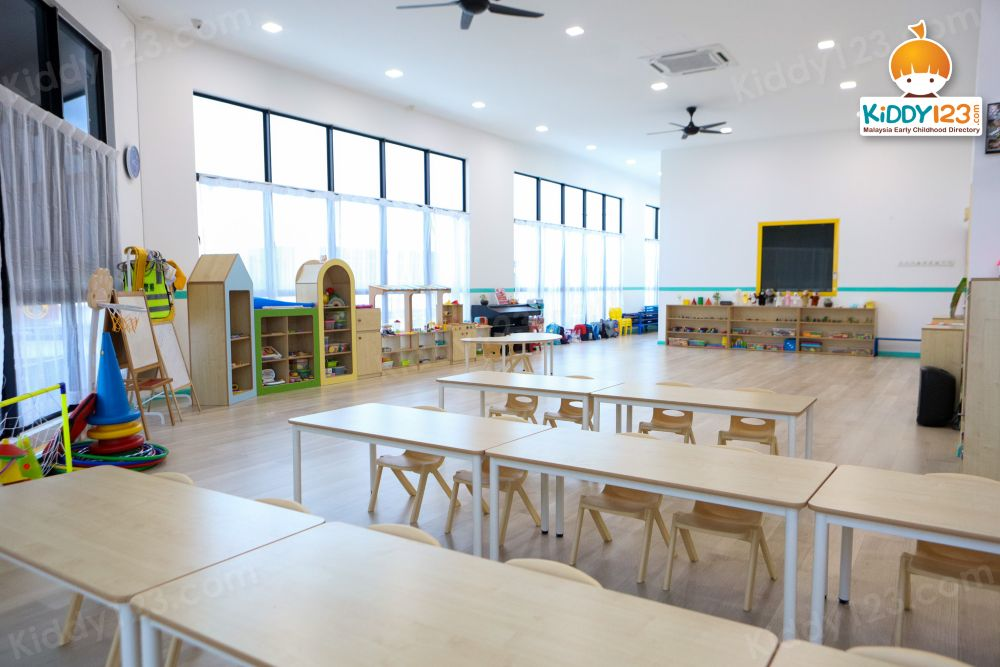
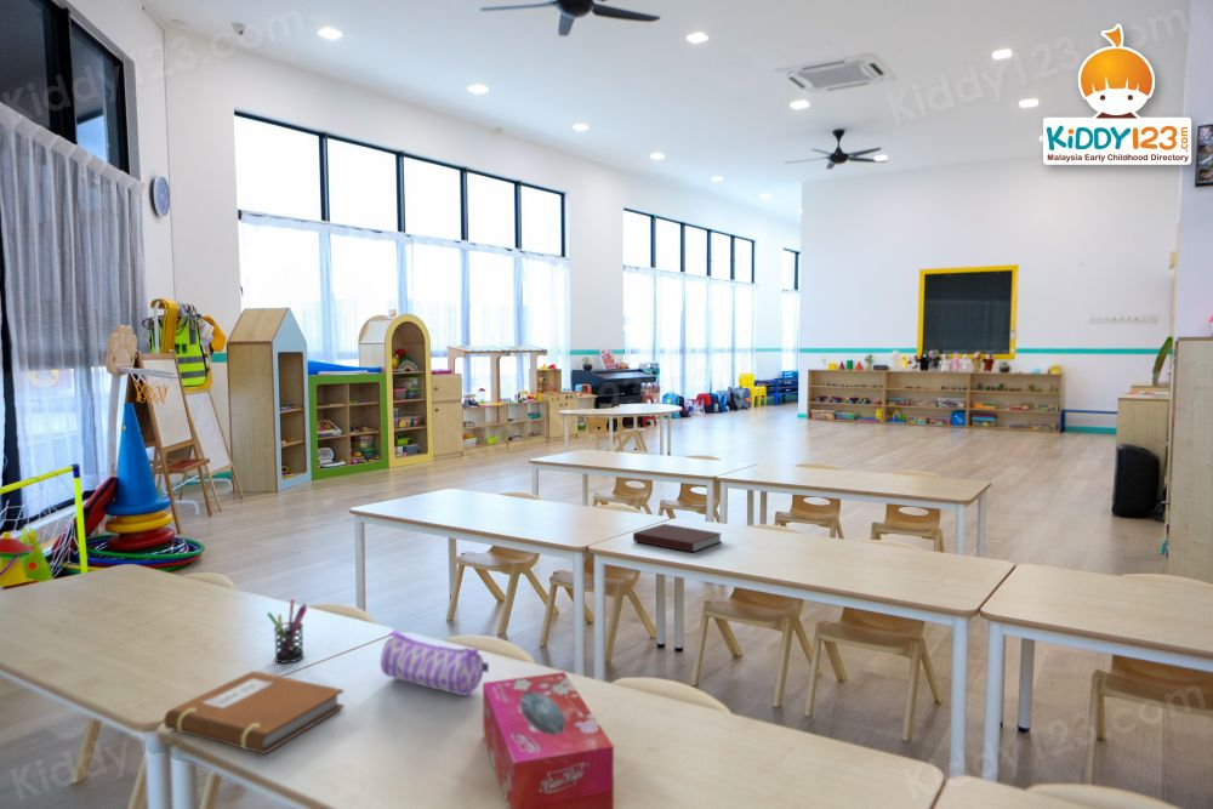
+ pencil case [380,629,490,696]
+ pen holder [266,598,308,665]
+ notebook [163,670,346,754]
+ notebook [632,523,723,553]
+ tissue box [482,671,615,809]
